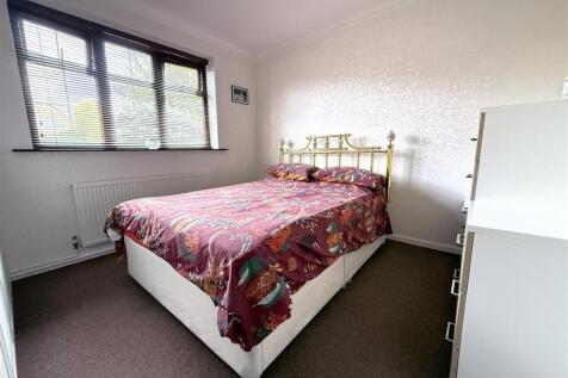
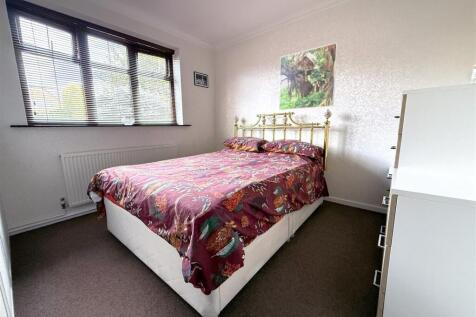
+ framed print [278,42,338,111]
